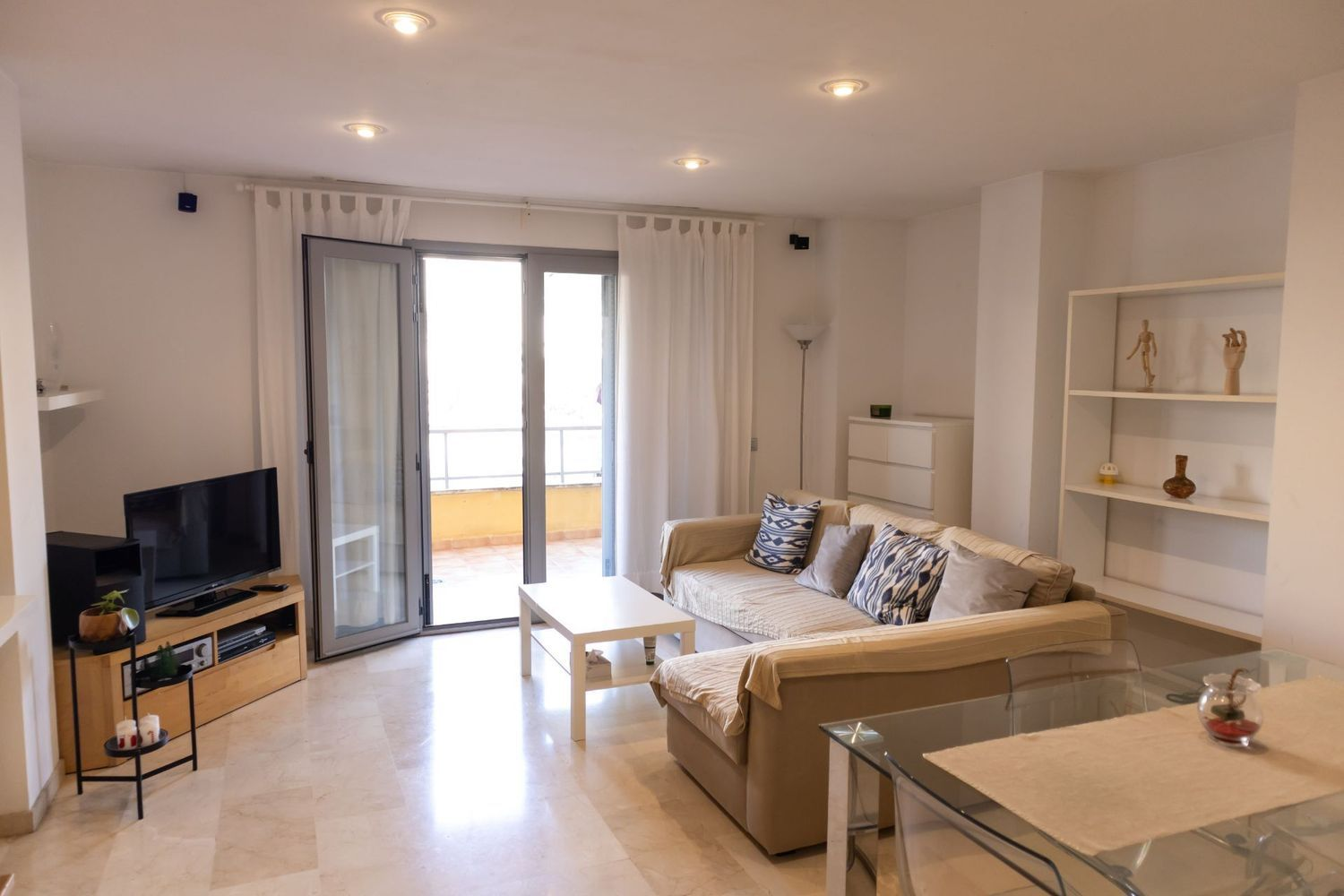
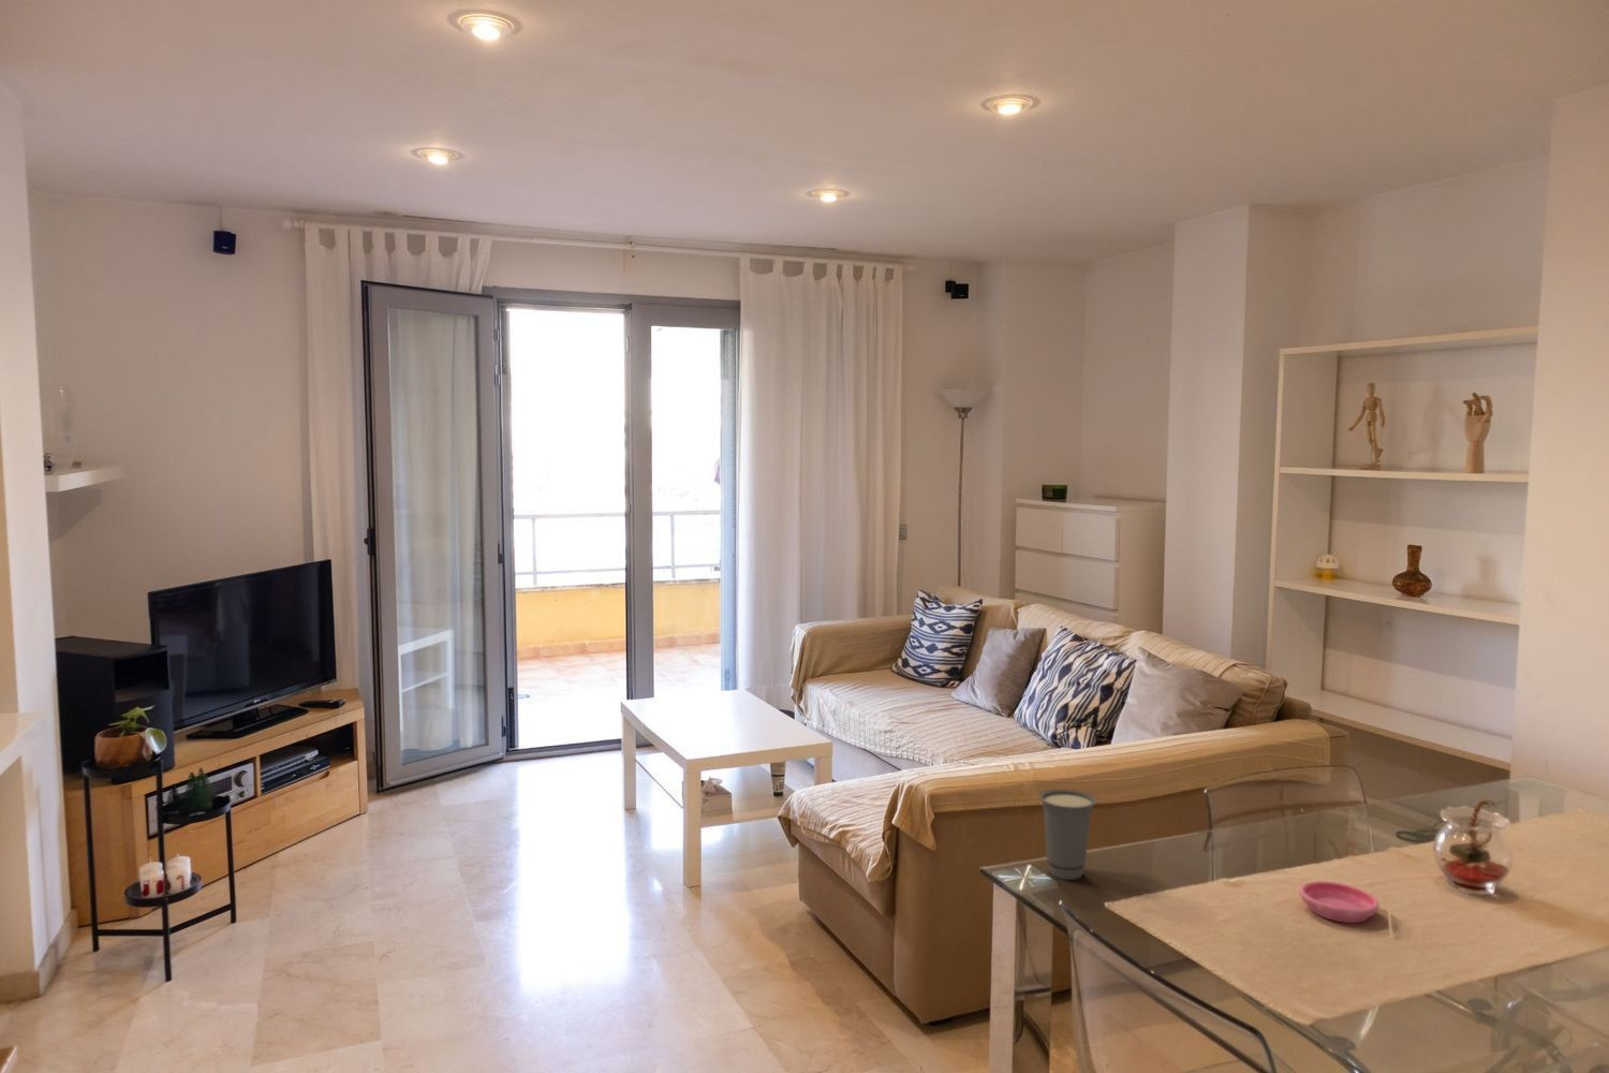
+ cup [1037,789,1098,881]
+ saucer [1299,880,1379,923]
